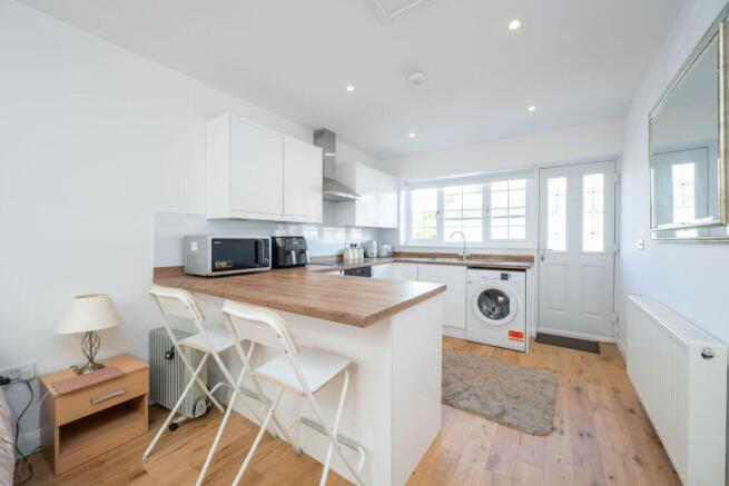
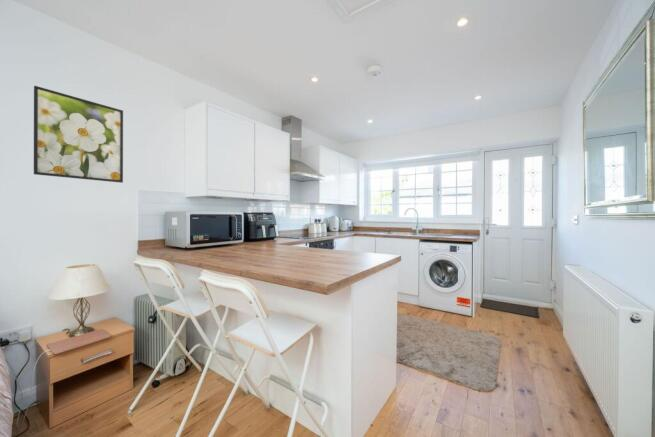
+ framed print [33,85,124,184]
